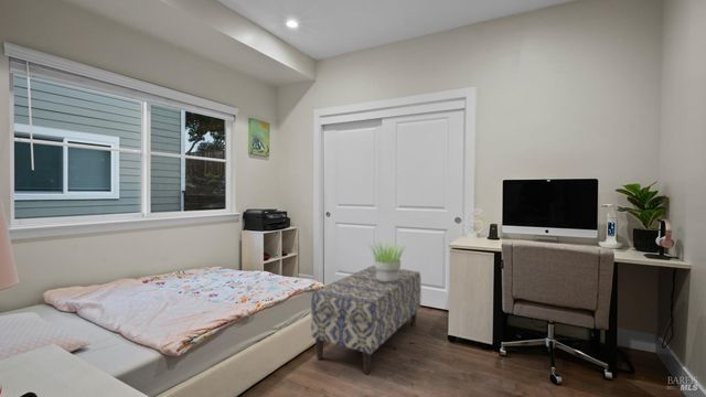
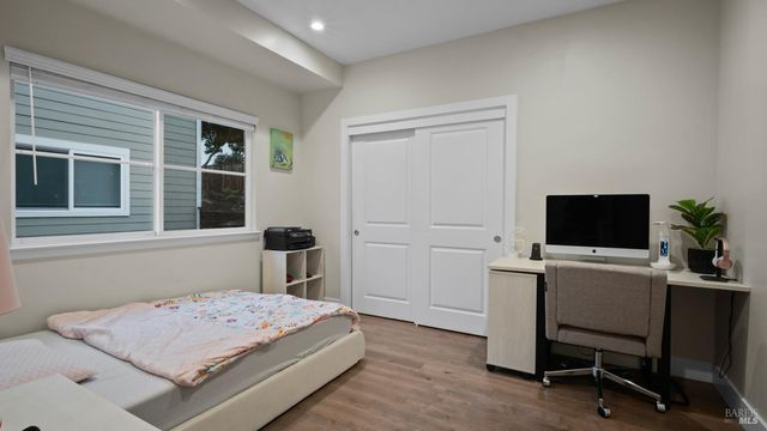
- bench [310,265,422,375]
- potted plant [368,239,406,282]
